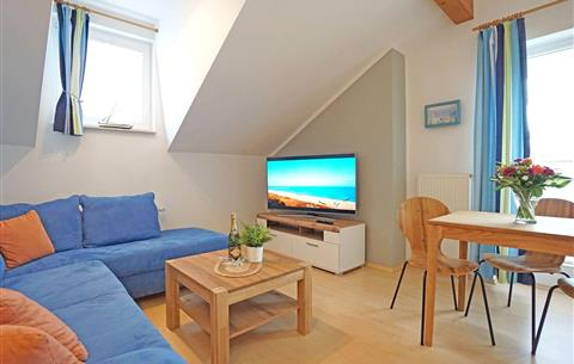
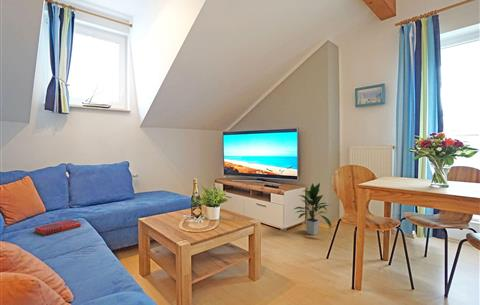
+ hardback book [33,218,82,236]
+ indoor plant [293,182,333,236]
